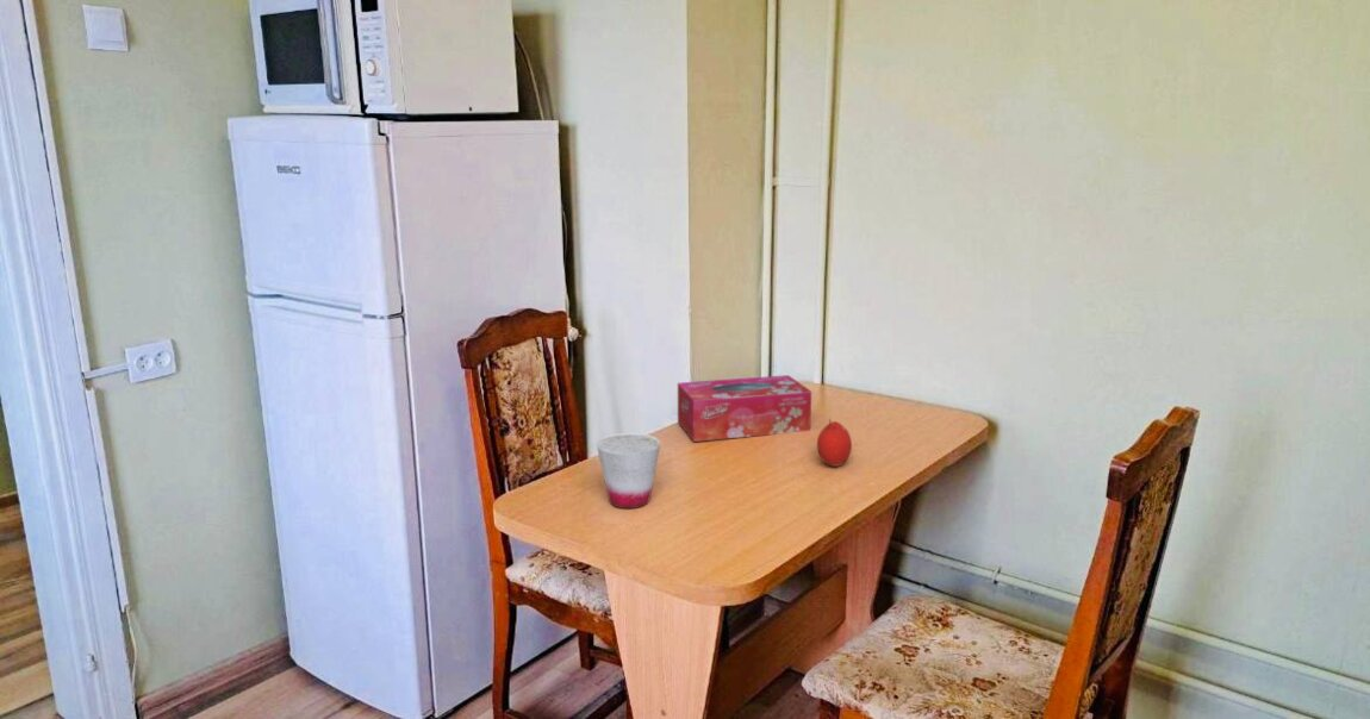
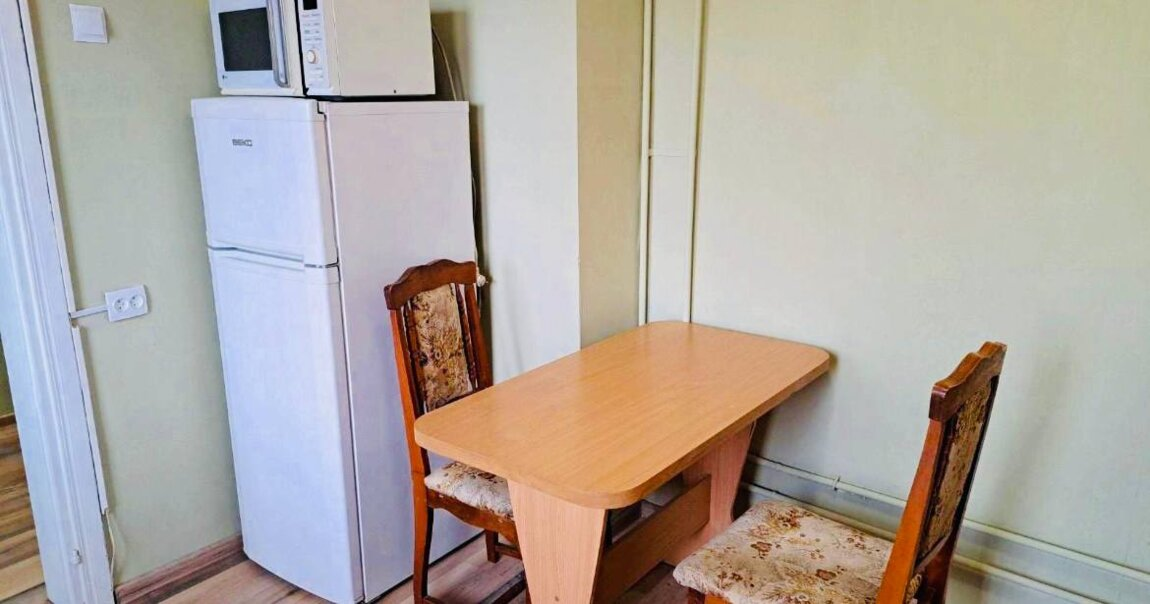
- fruit [816,418,853,468]
- cup [596,432,662,509]
- tissue box [677,374,812,443]
